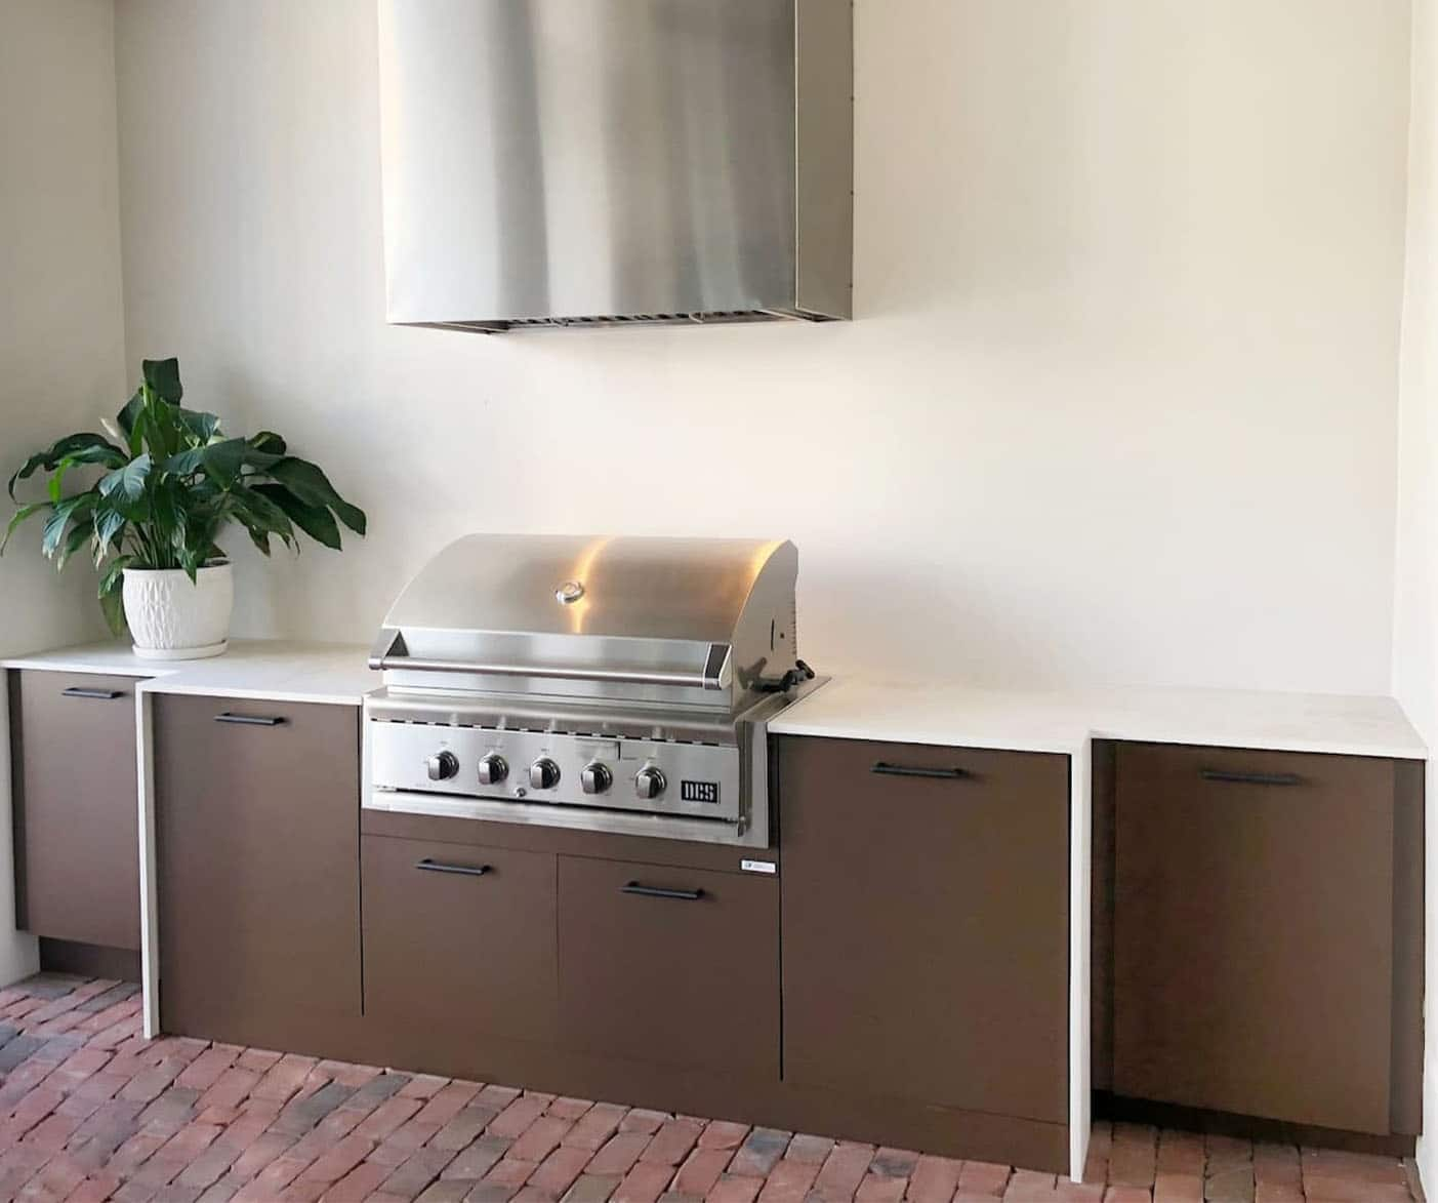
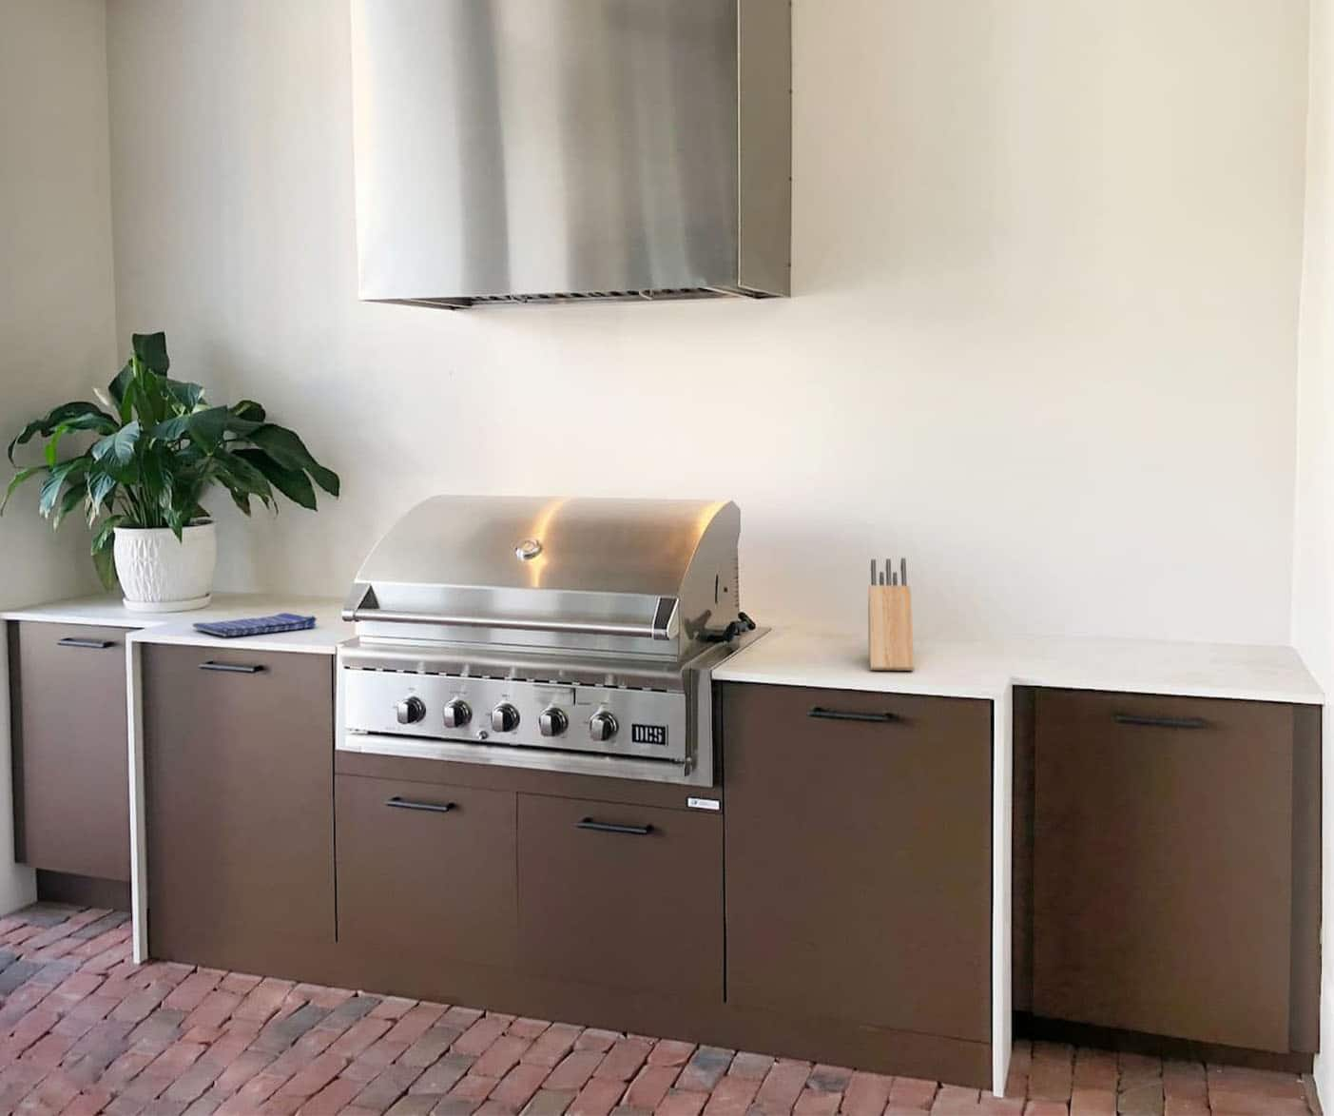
+ dish towel [191,612,318,637]
+ knife block [868,556,915,672]
